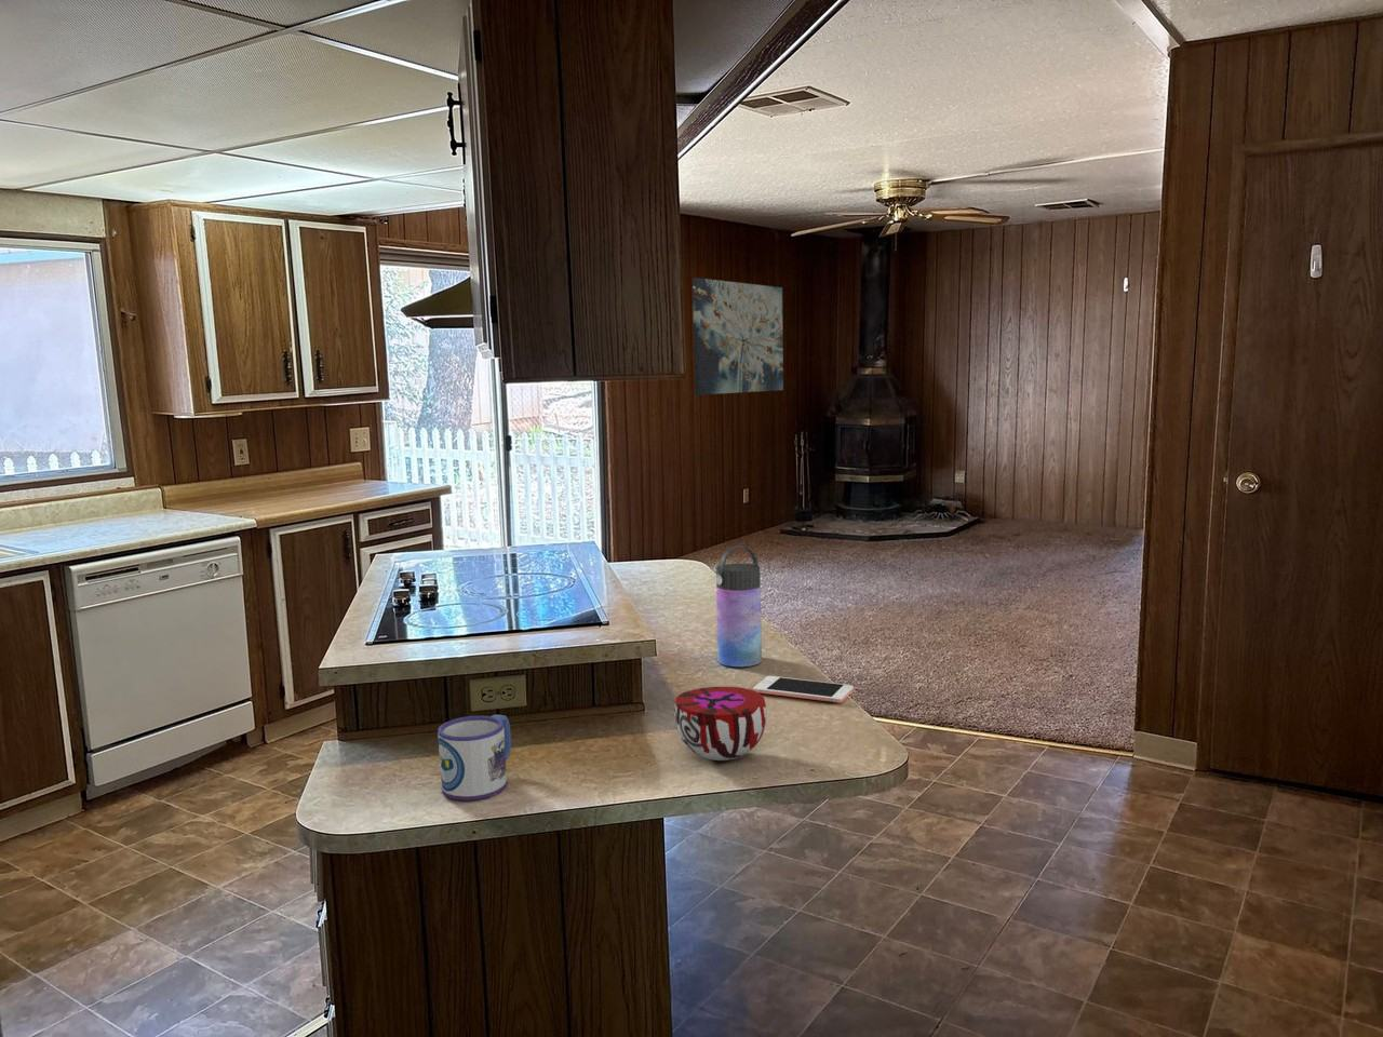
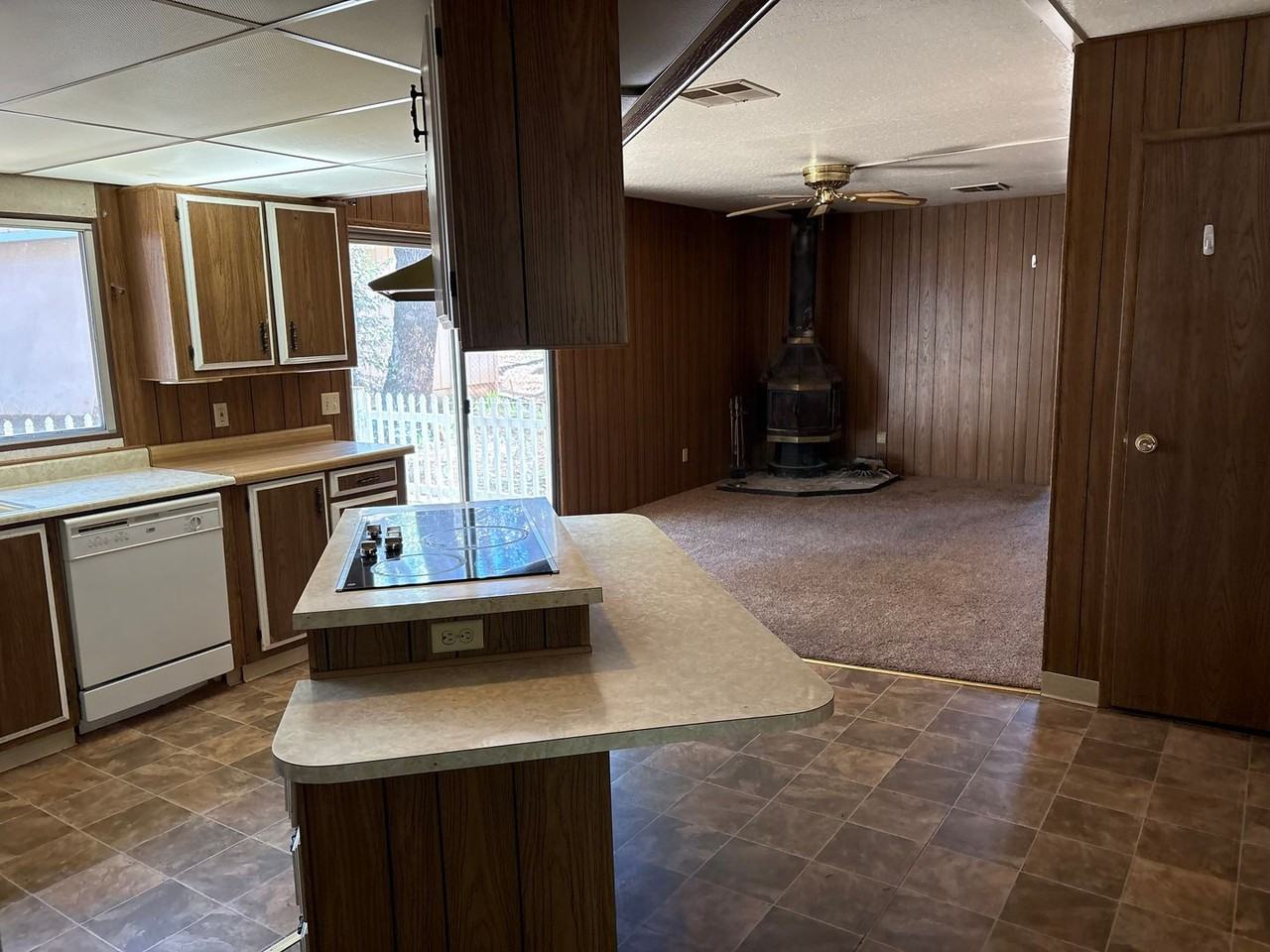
- decorative bowl [673,686,768,761]
- water bottle [714,545,762,668]
- wall art [692,277,784,395]
- cell phone [752,675,855,705]
- mug [437,713,512,802]
